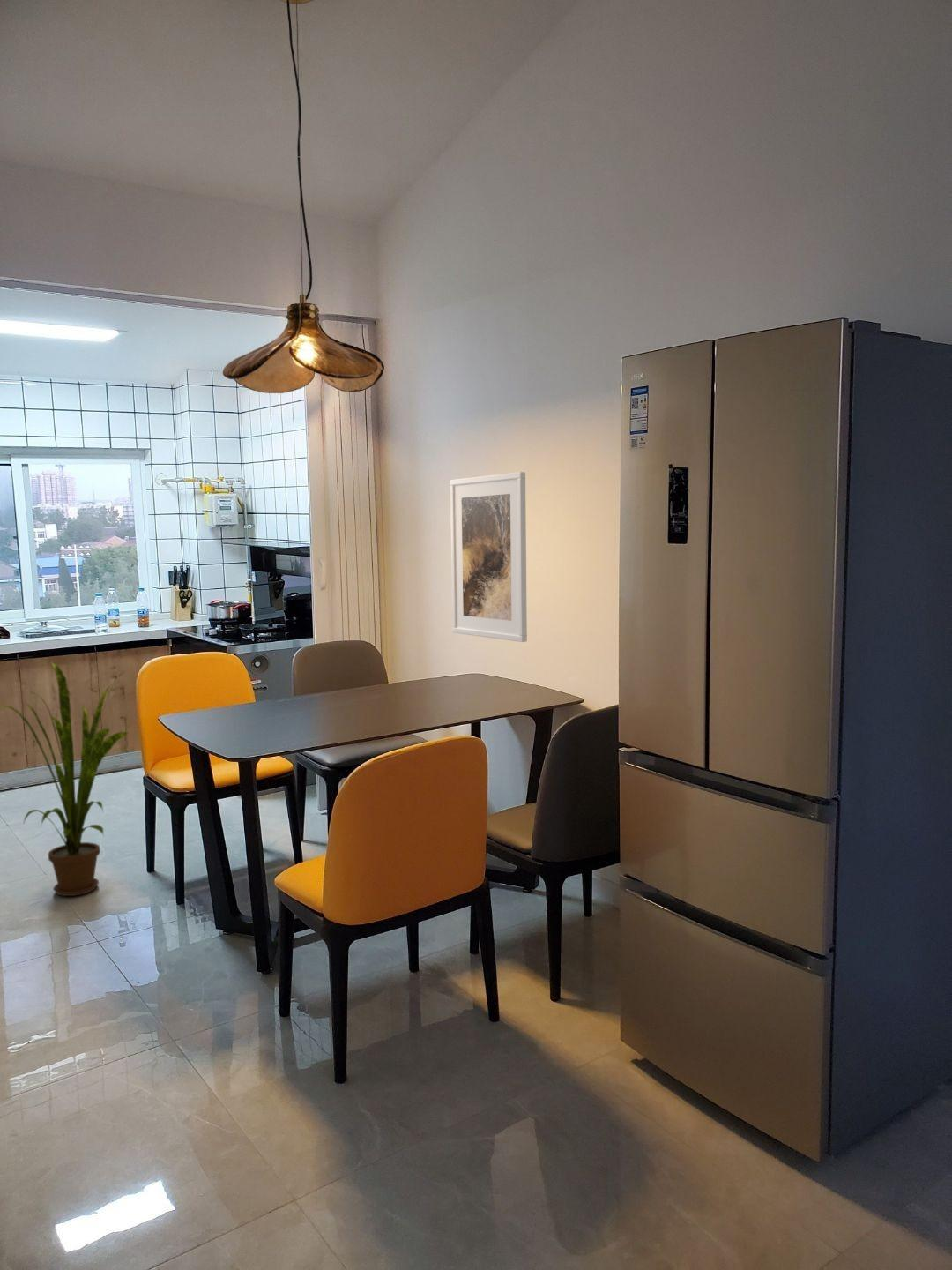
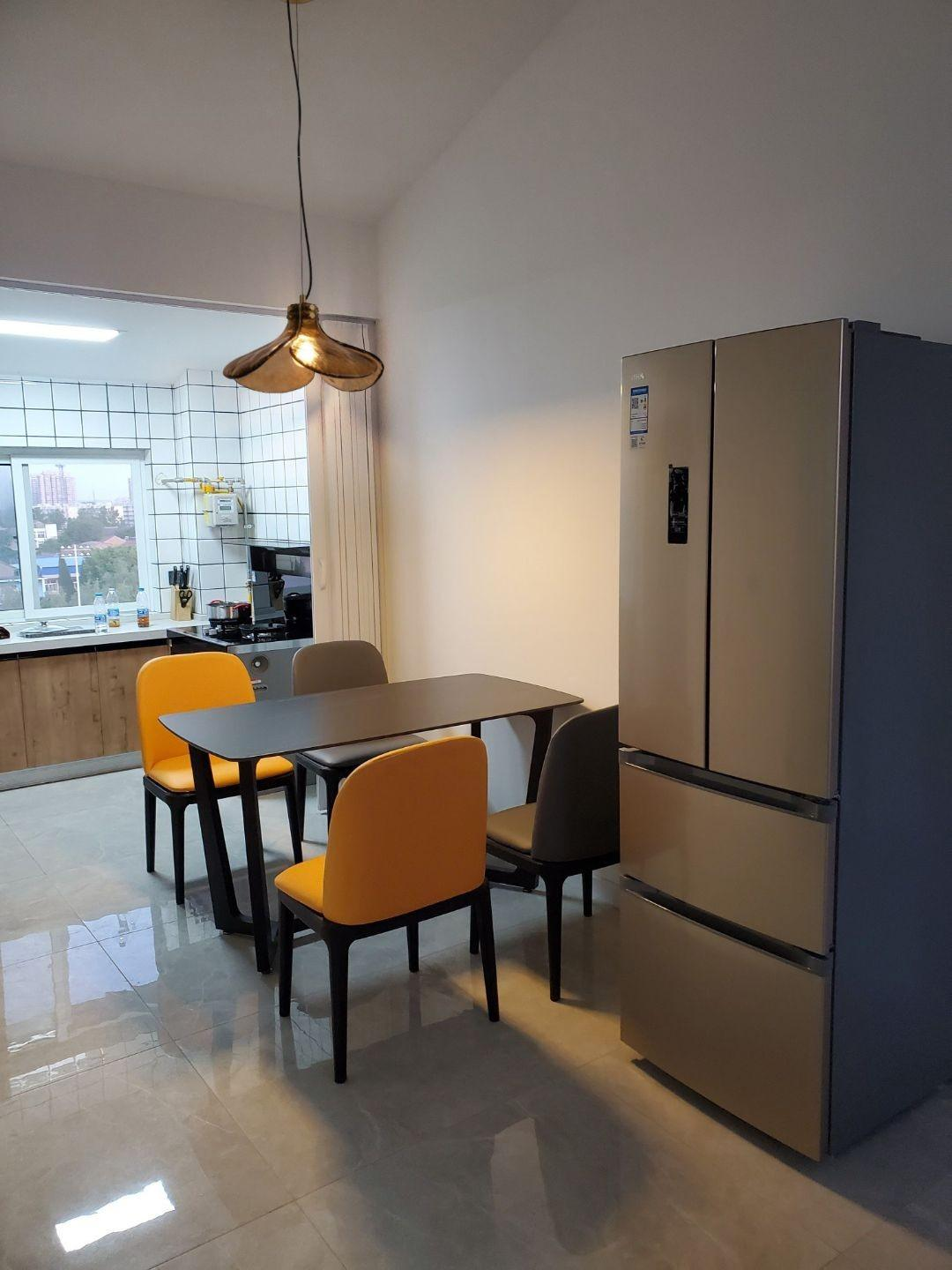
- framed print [450,471,528,643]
- house plant [0,660,130,897]
